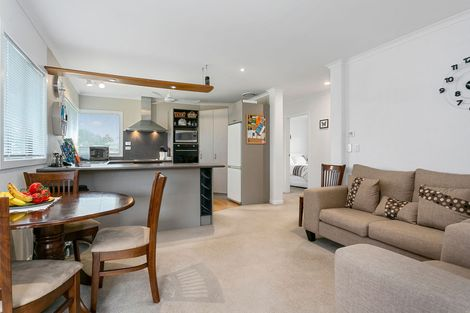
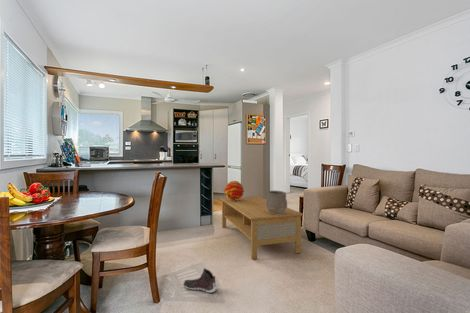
+ coffee table [219,195,305,261]
+ ceramic pot [266,190,288,215]
+ decorative sphere [223,180,245,201]
+ sneaker [183,268,218,294]
